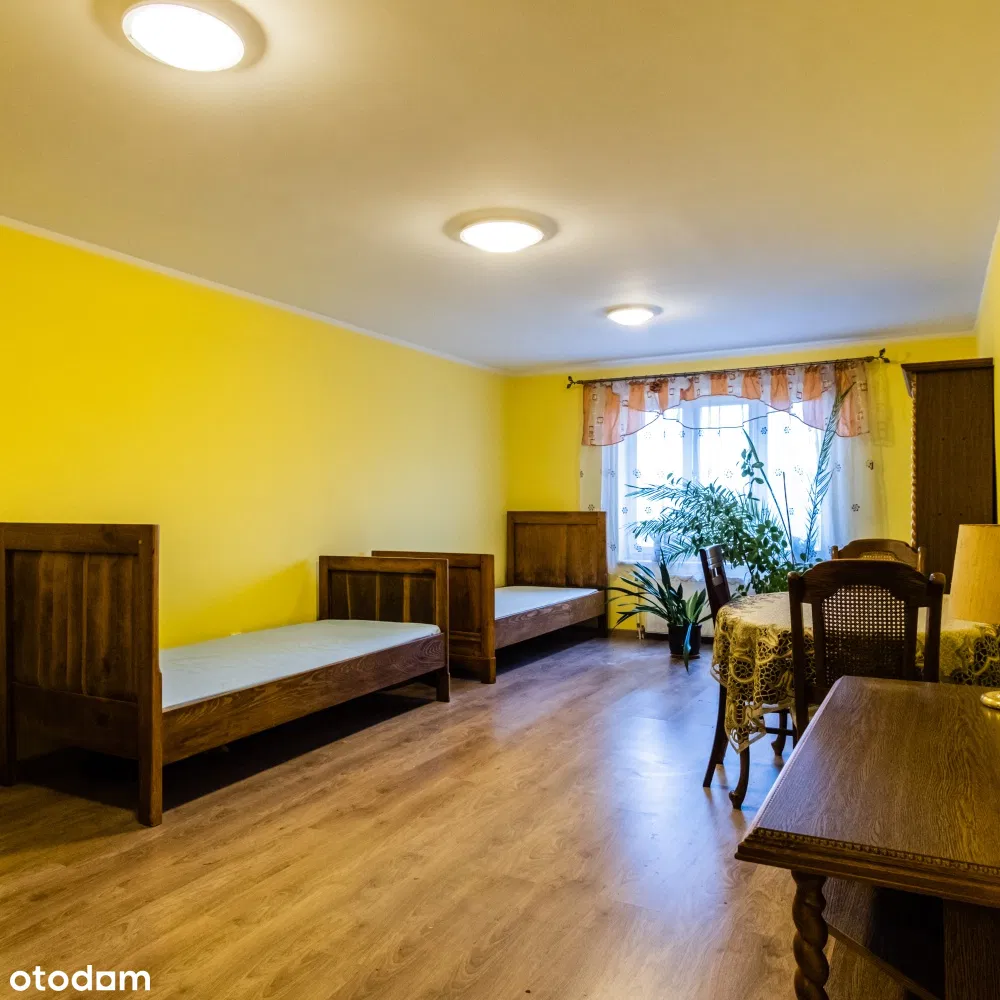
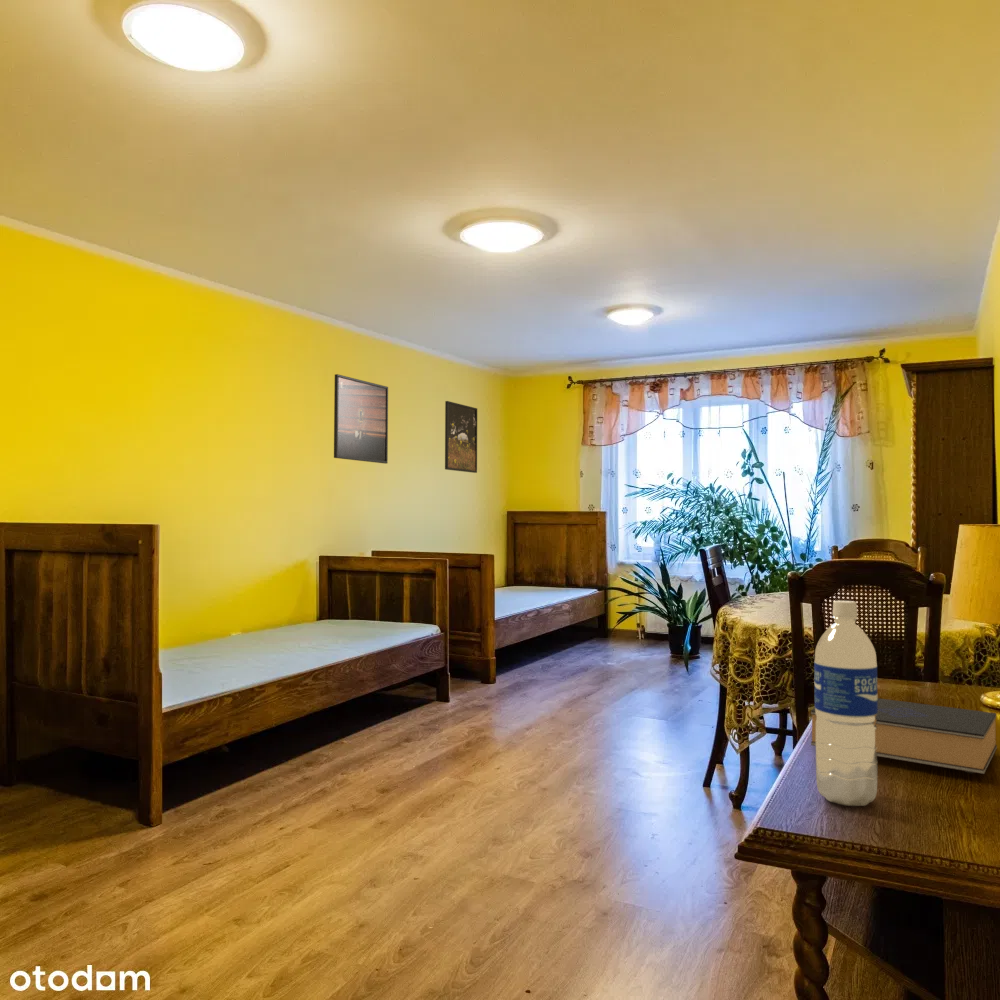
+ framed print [444,400,478,474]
+ water bottle [813,600,878,807]
+ book [810,697,998,775]
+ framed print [333,373,389,464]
